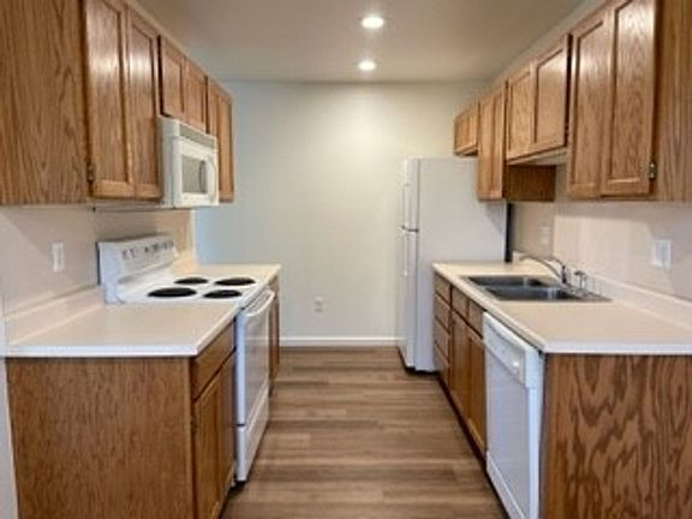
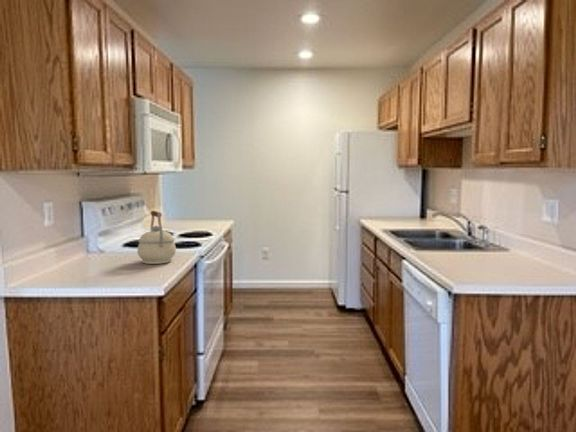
+ kettle [136,210,177,265]
